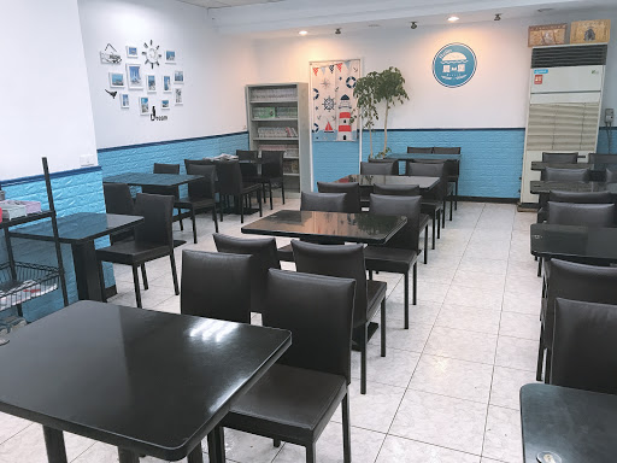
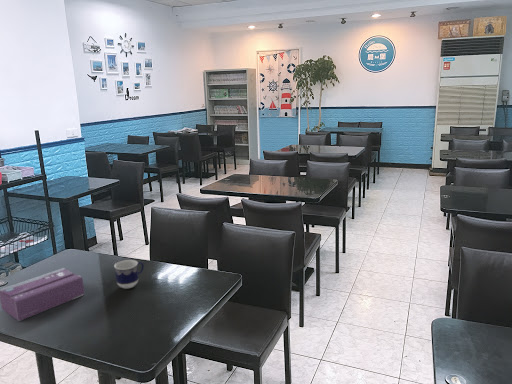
+ cup [113,259,145,290]
+ tissue box [0,267,85,322]
